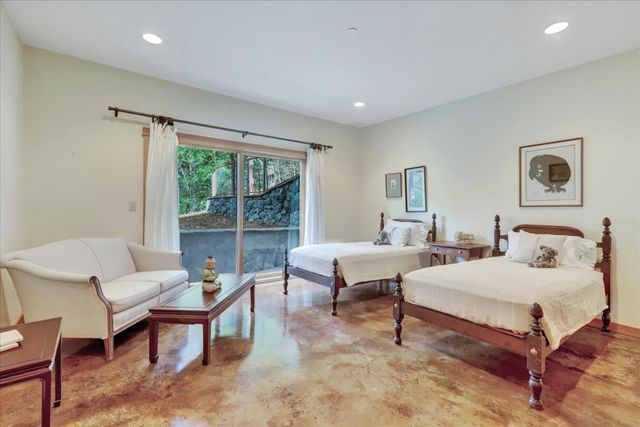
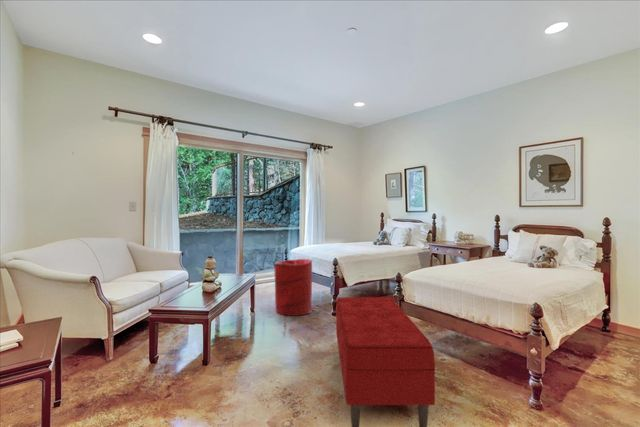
+ bench [335,296,437,427]
+ laundry hamper [274,258,313,317]
